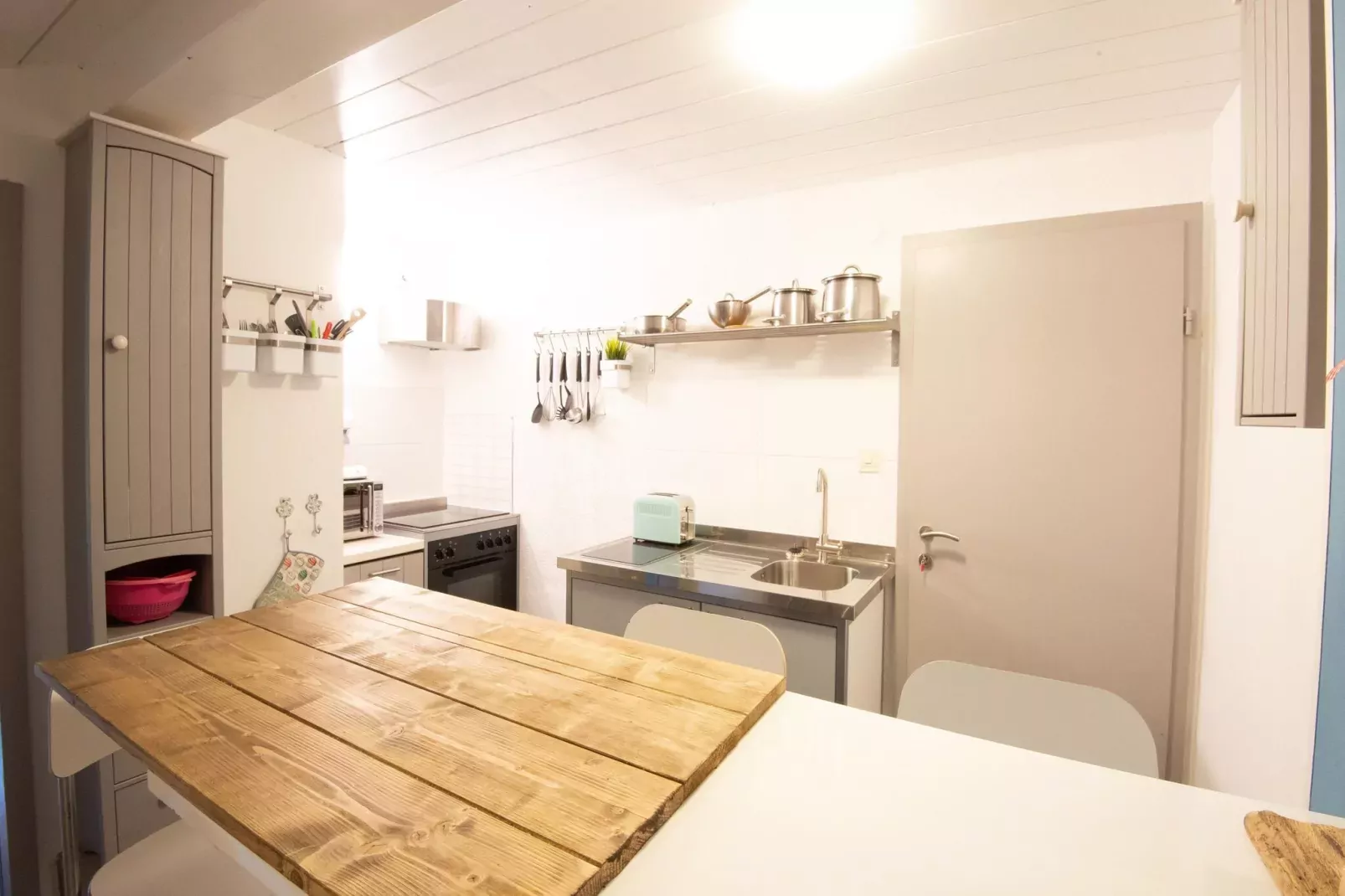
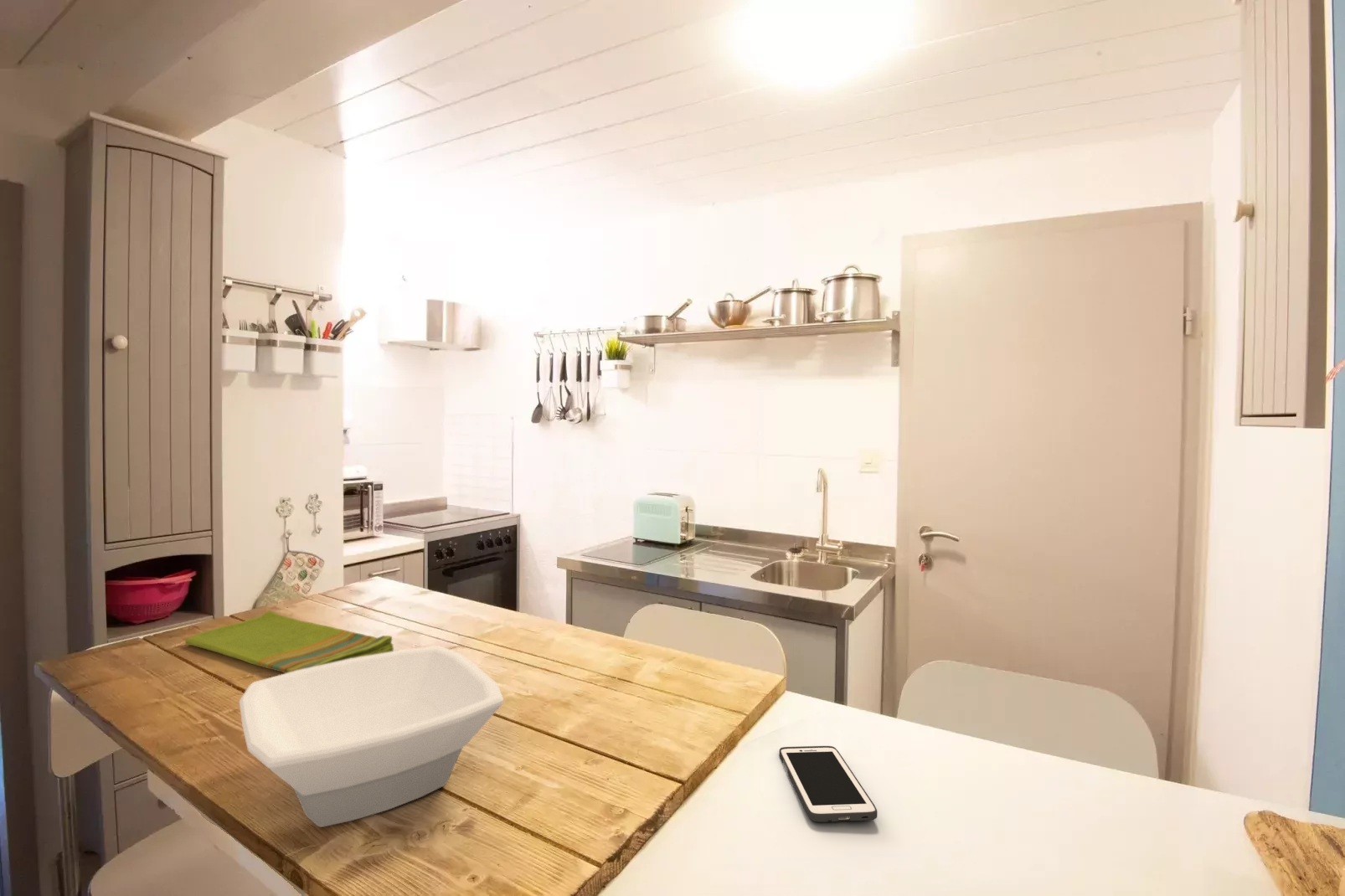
+ bowl [239,645,504,828]
+ cell phone [779,745,878,823]
+ dish towel [184,610,394,674]
